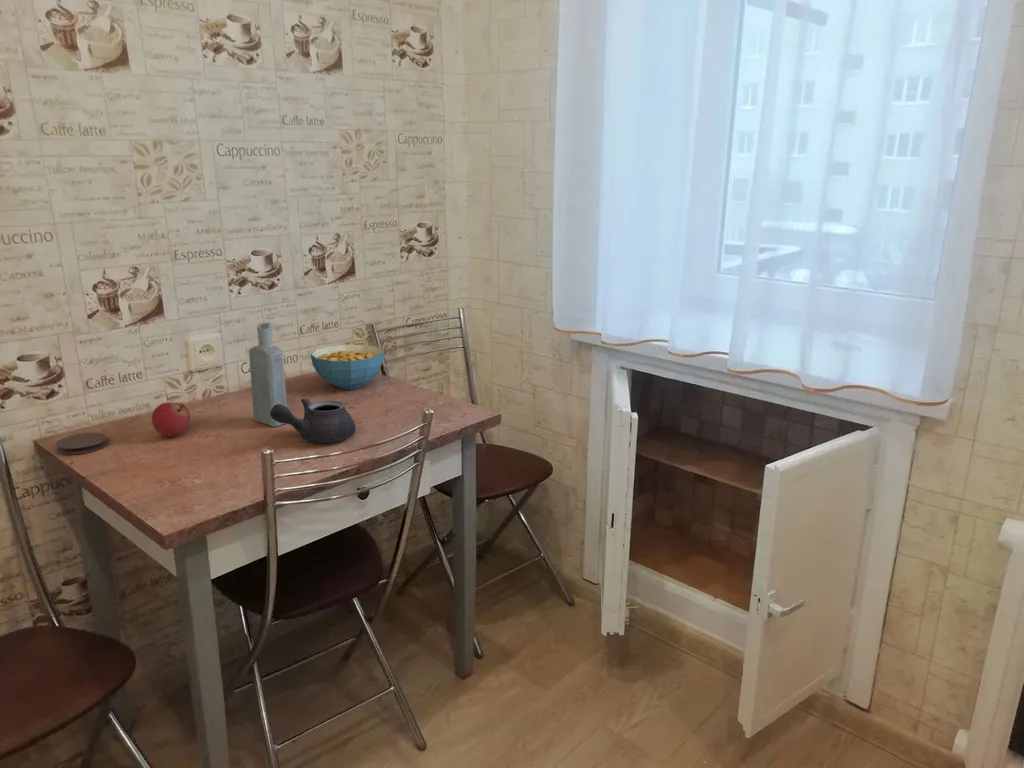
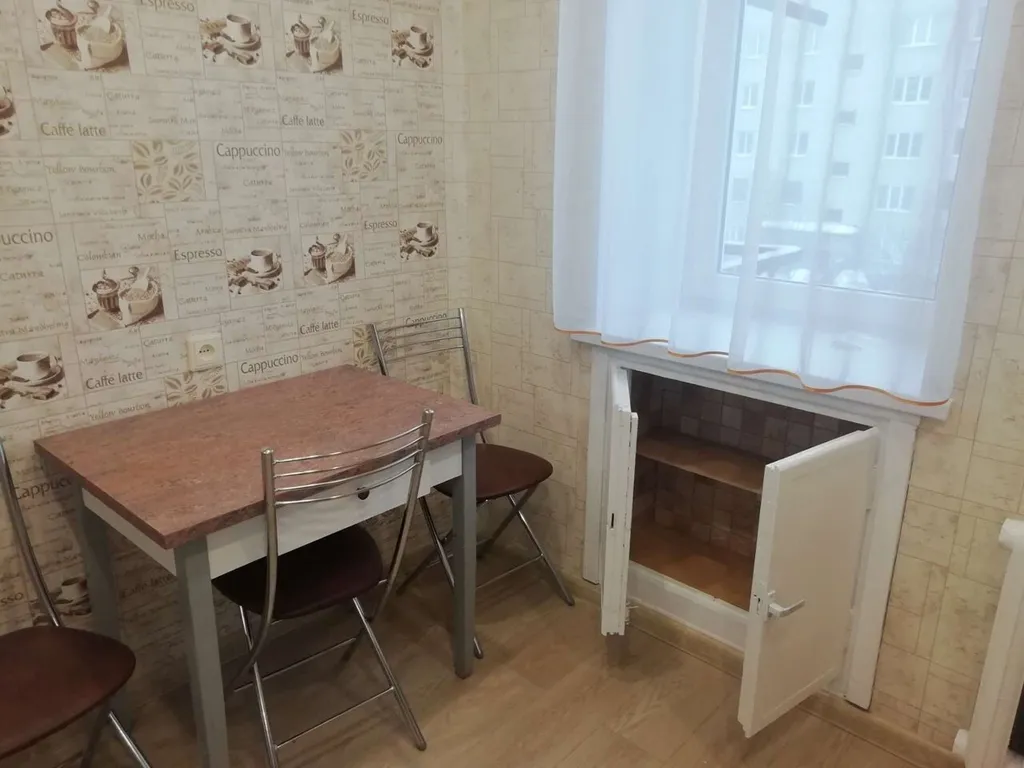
- cereal bowl [309,344,385,390]
- teapot [270,397,356,444]
- fruit [151,401,191,438]
- bottle [248,321,288,427]
- coaster [54,432,109,455]
